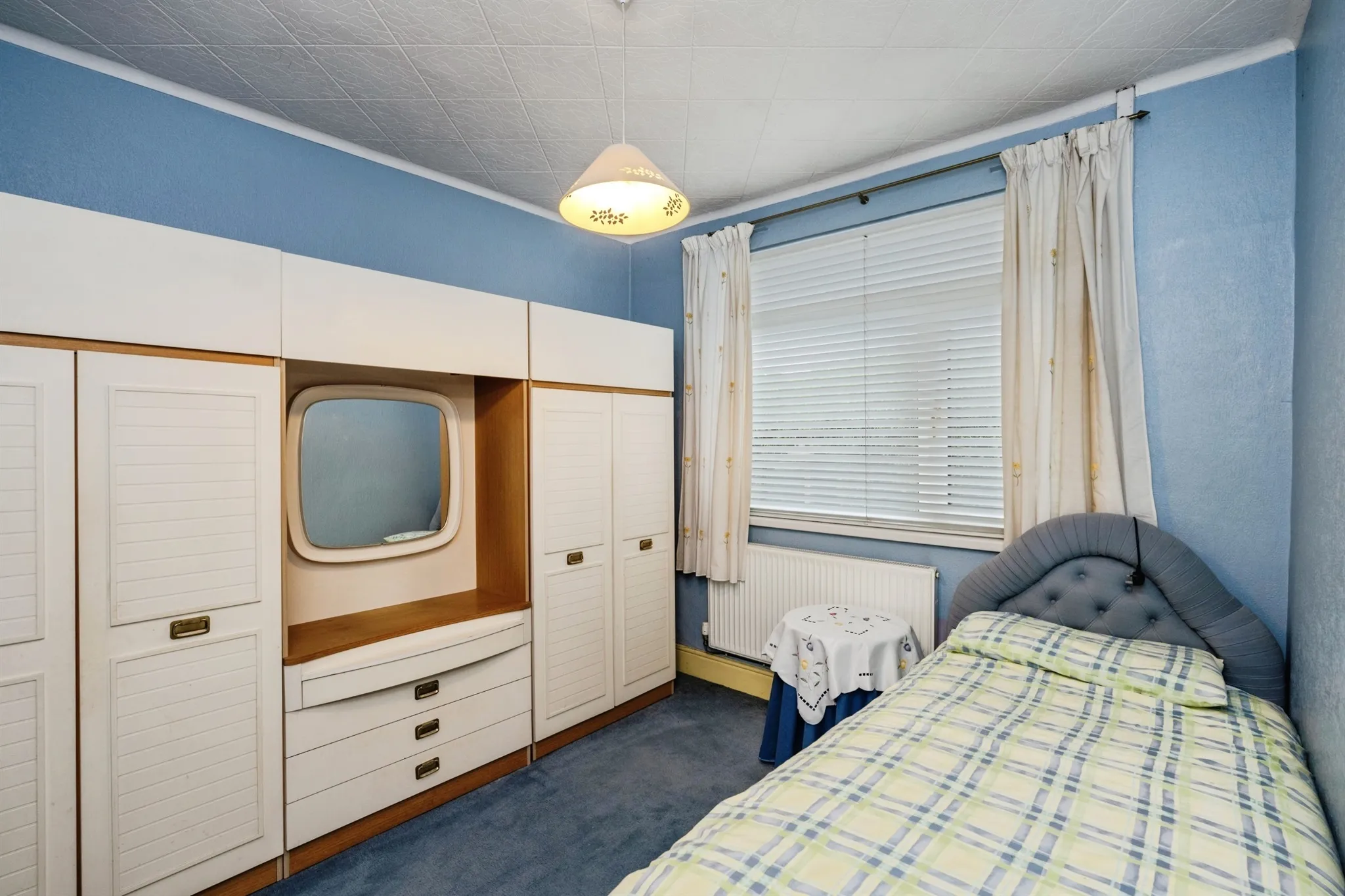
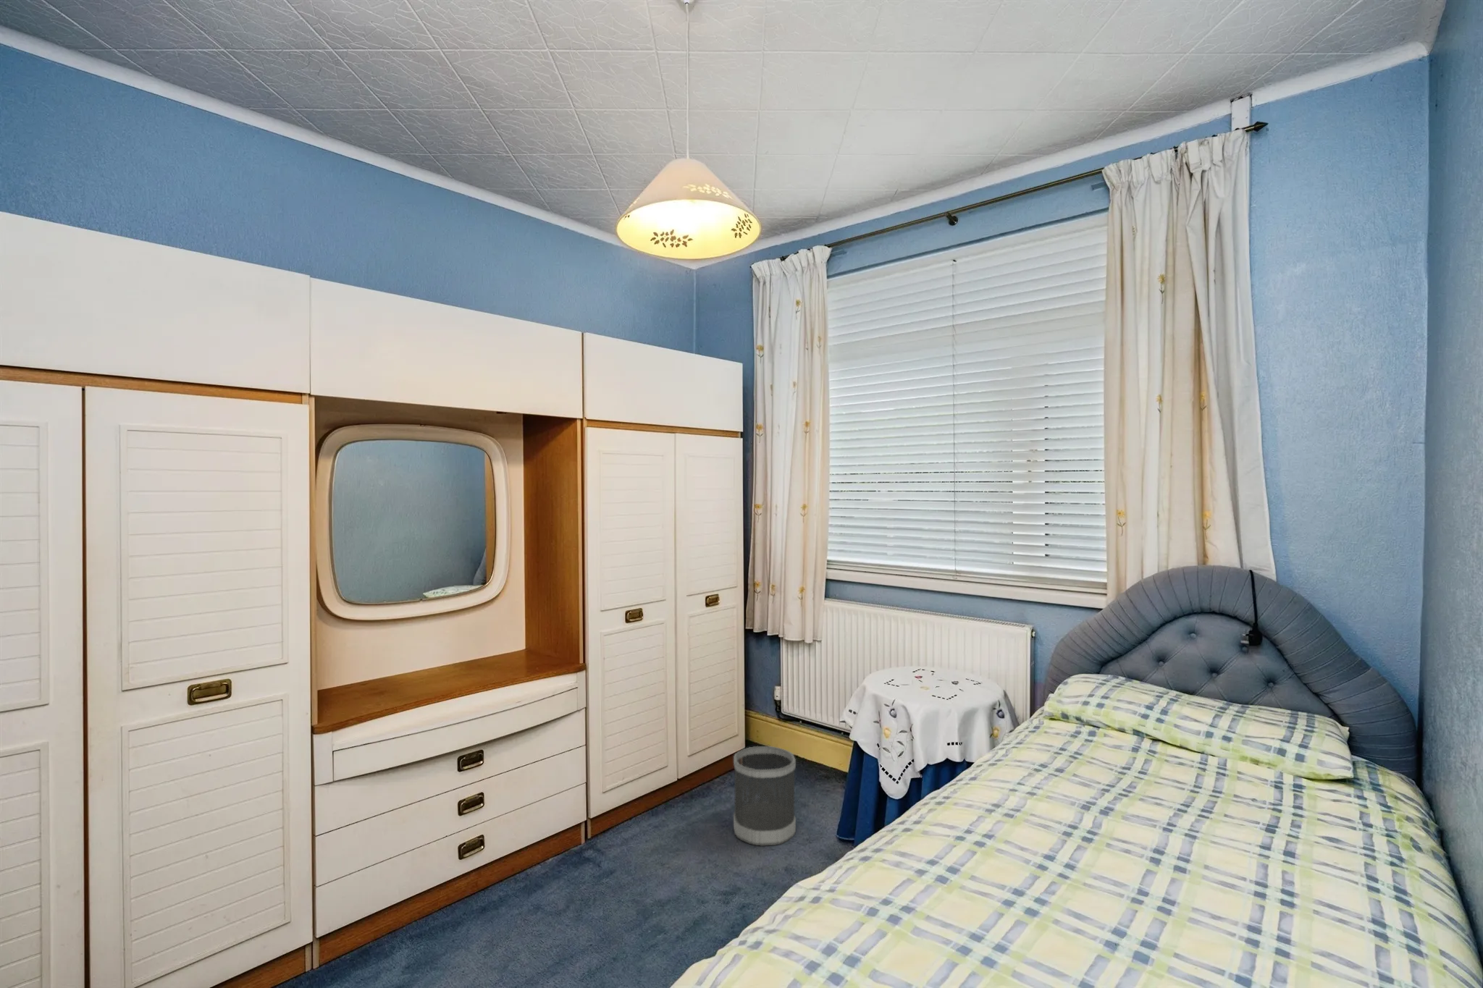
+ wastebasket [733,745,796,847]
